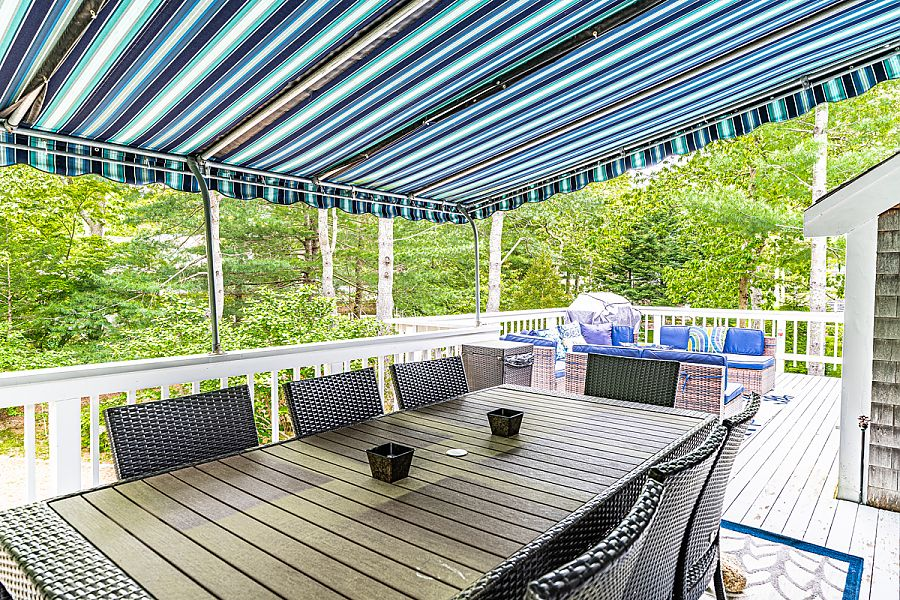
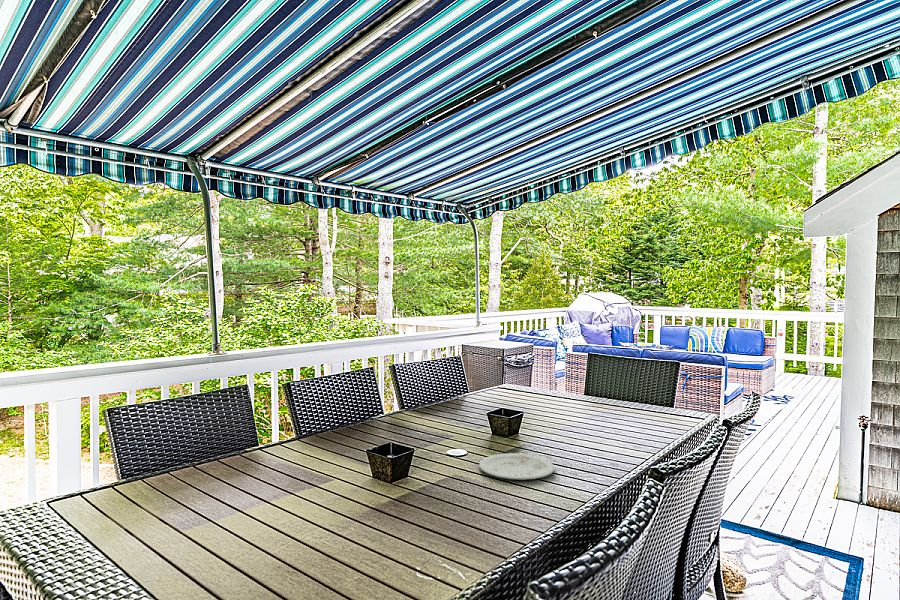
+ plate [478,452,556,480]
